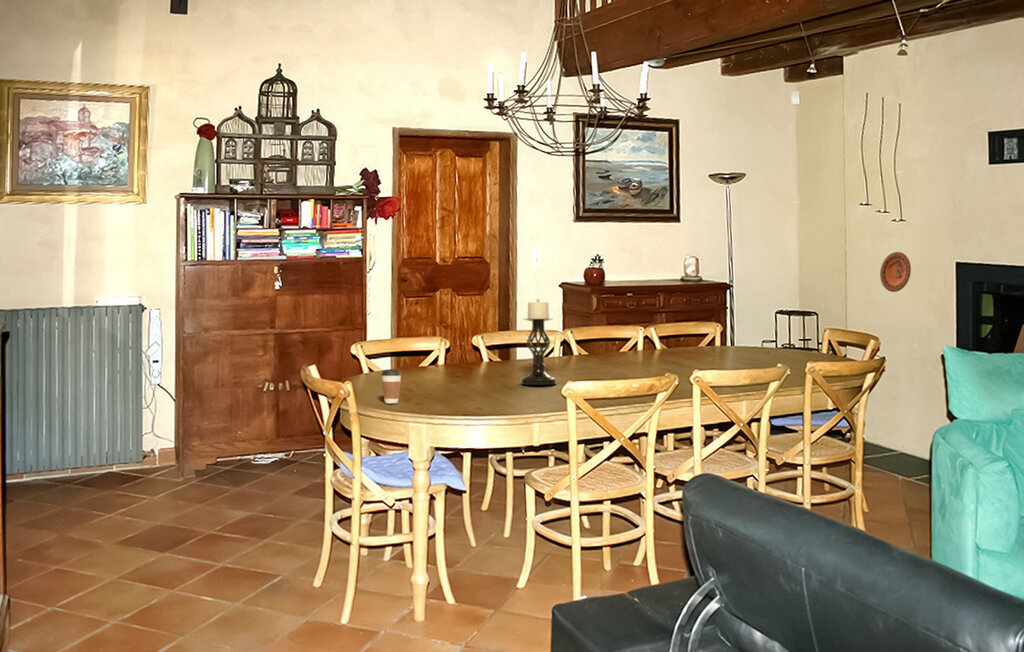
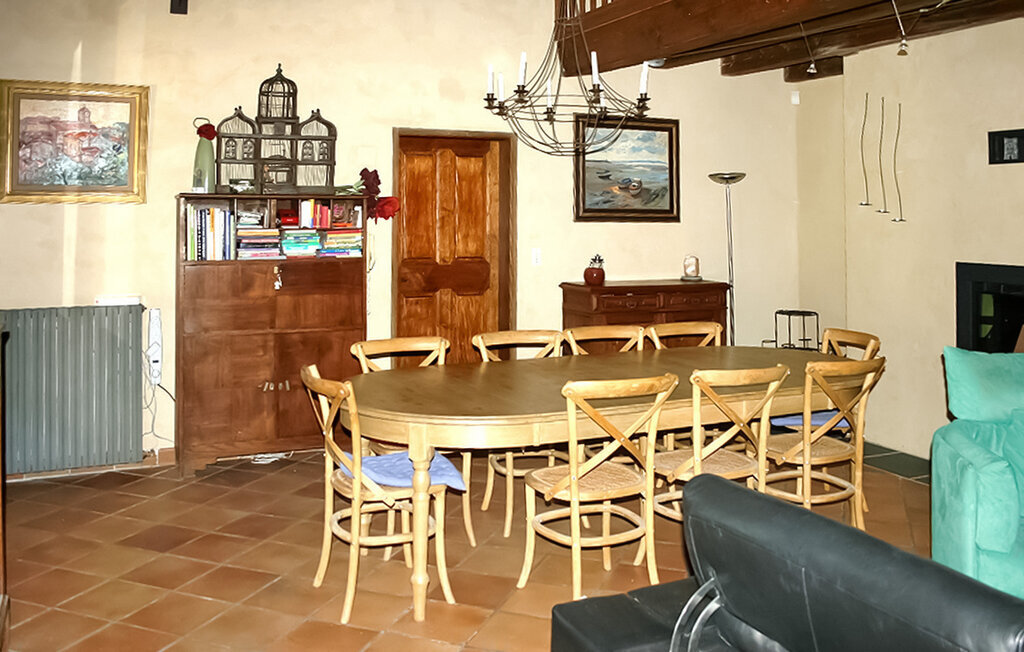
- decorative plate [879,251,912,293]
- coffee cup [381,369,402,404]
- candle holder [519,298,558,386]
